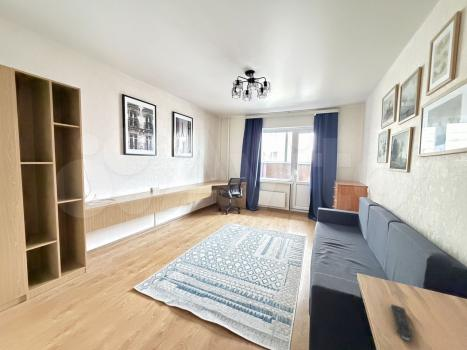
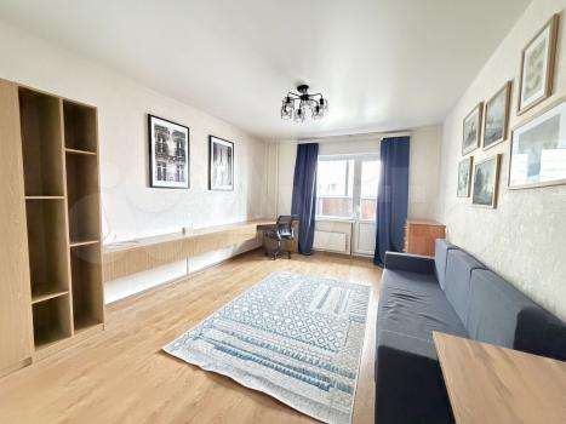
- remote control [390,303,414,342]
